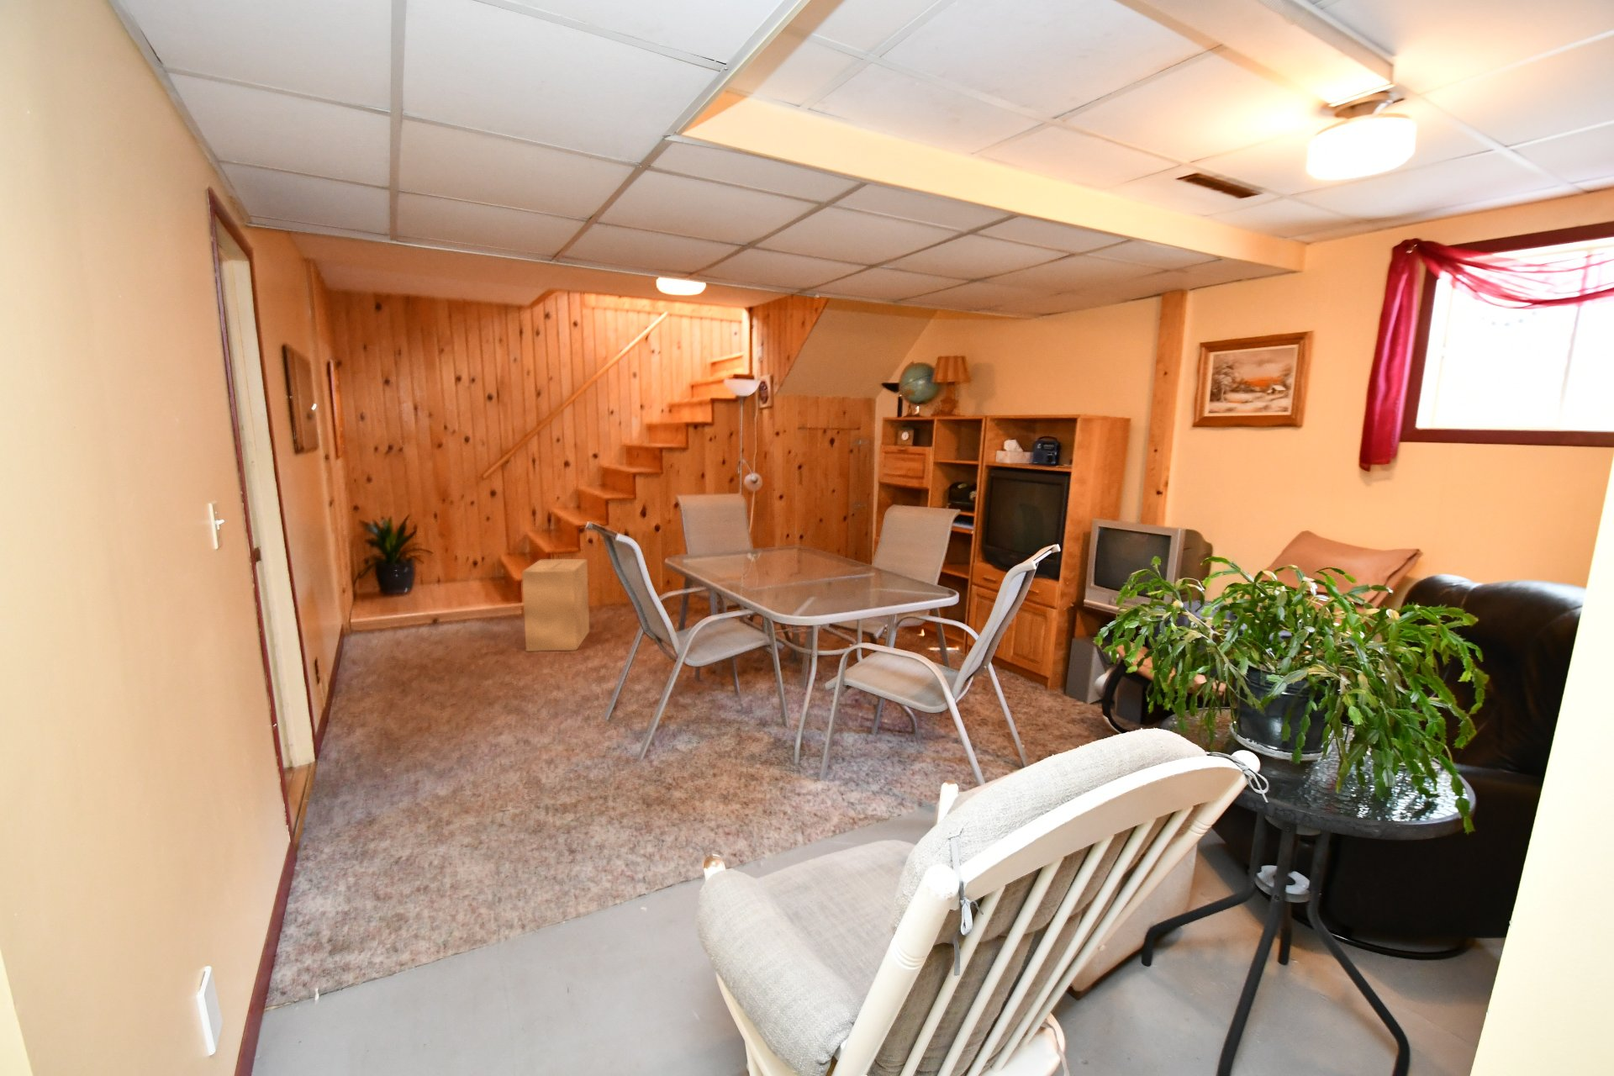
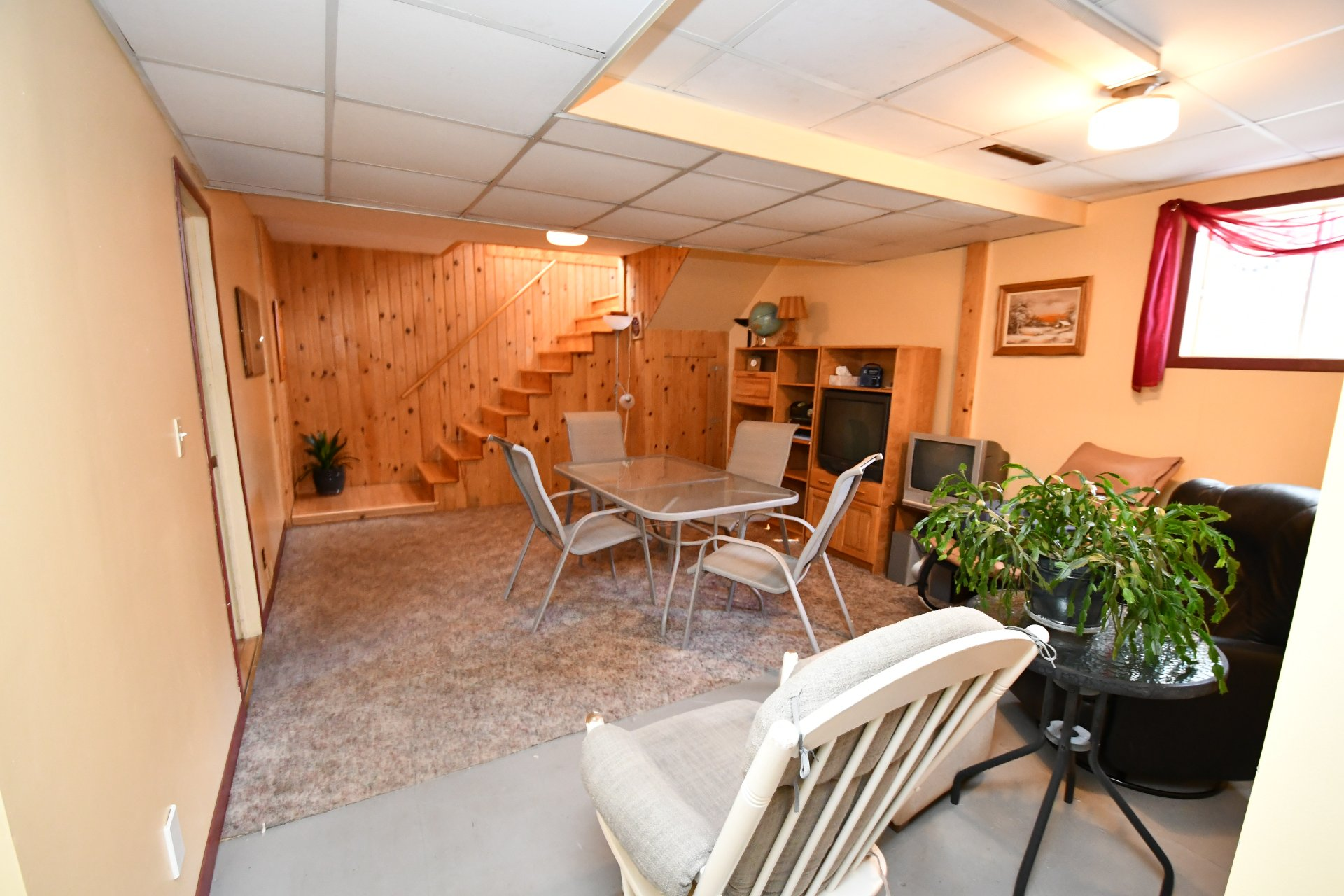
- cardboard box [521,558,590,652]
